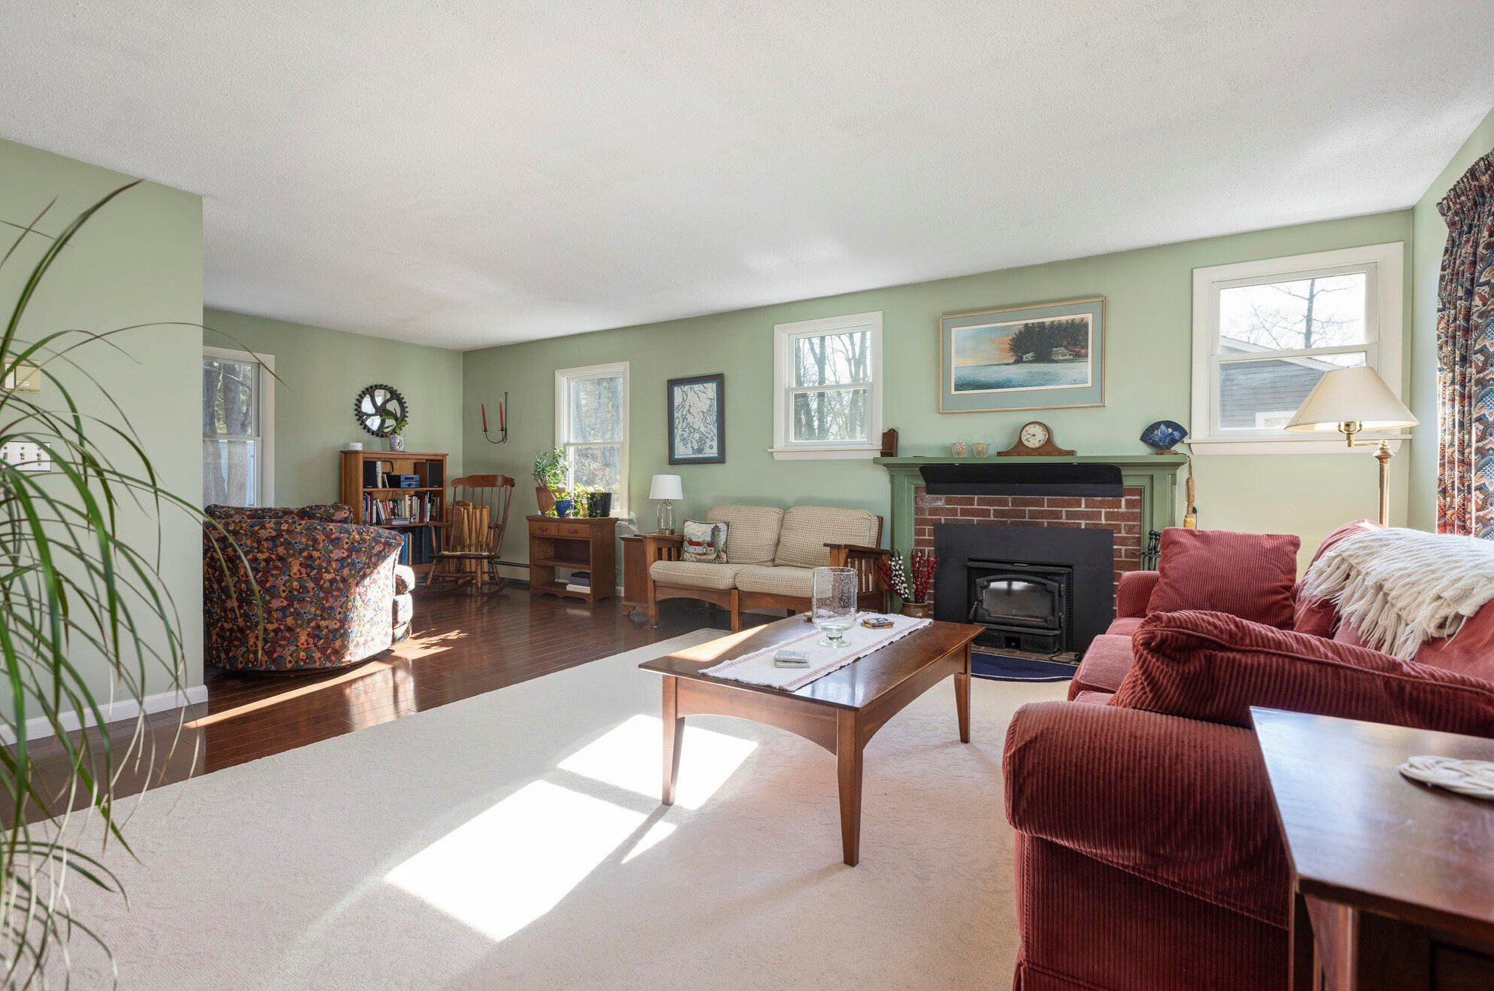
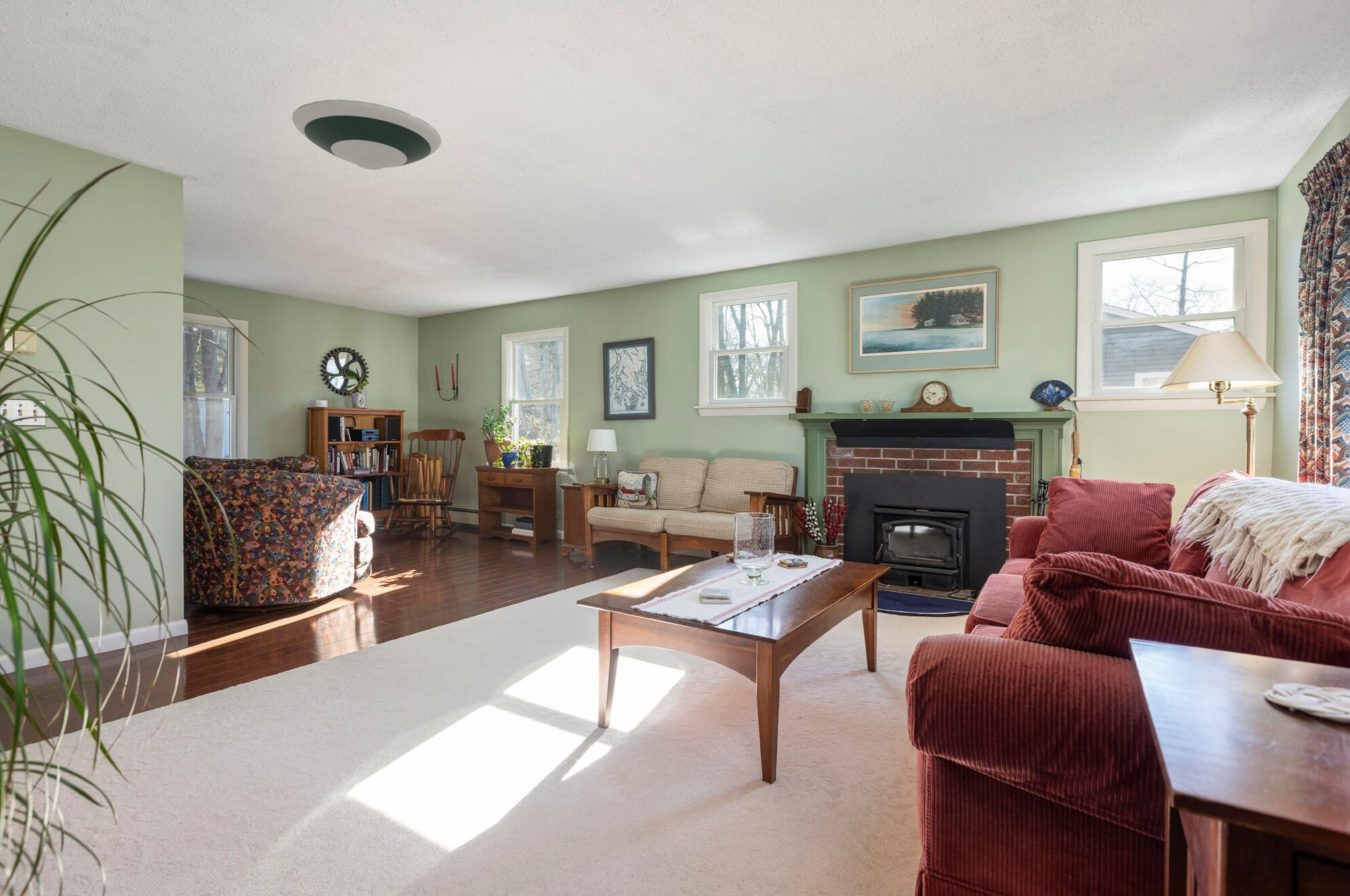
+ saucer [292,99,442,170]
